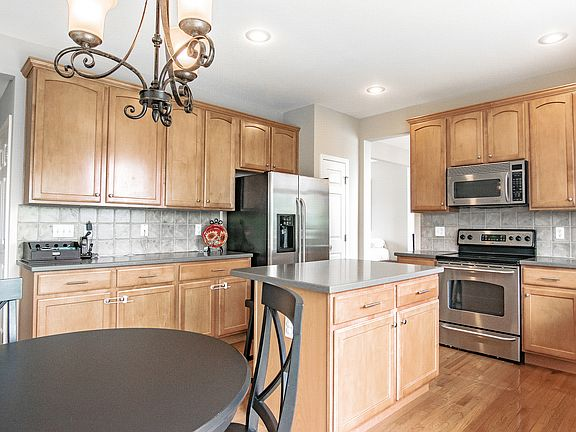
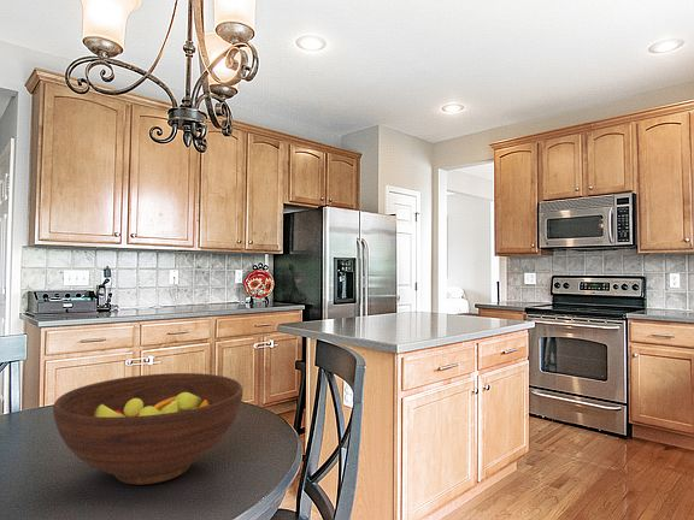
+ fruit bowl [52,372,243,486]
